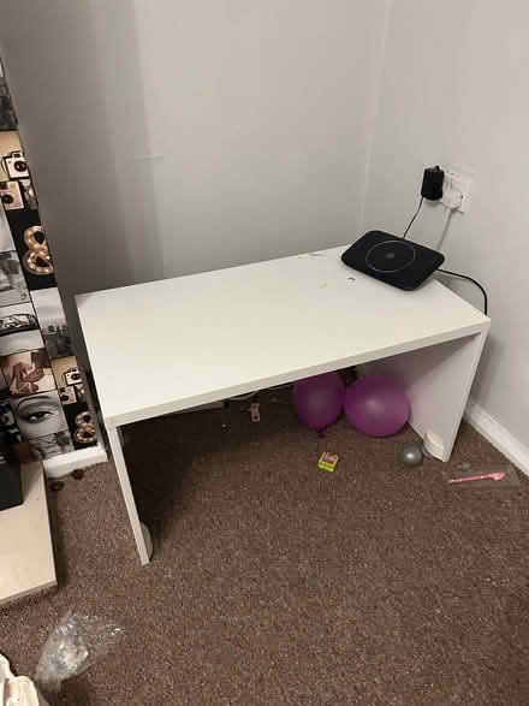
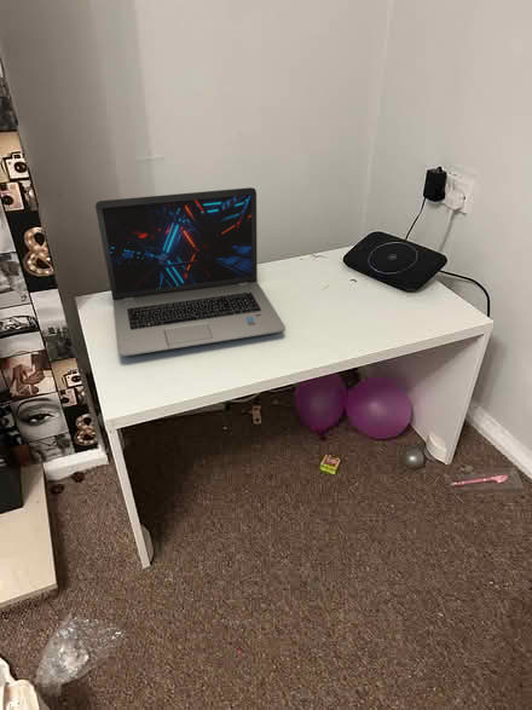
+ laptop [94,186,287,357]
